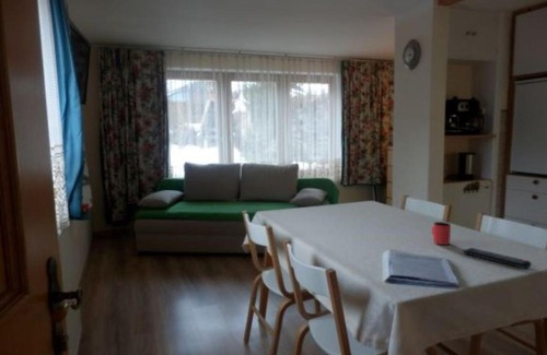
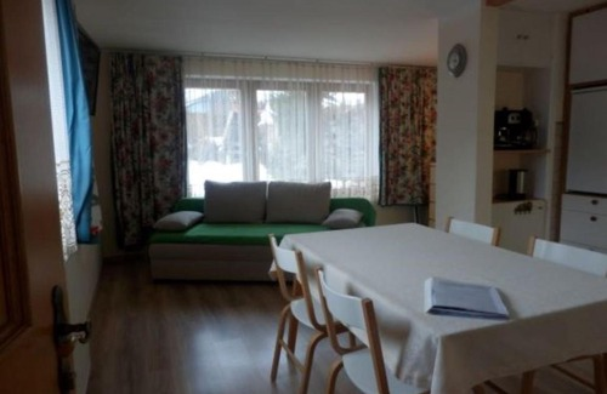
- remote control [462,247,533,270]
- cup [431,221,452,246]
